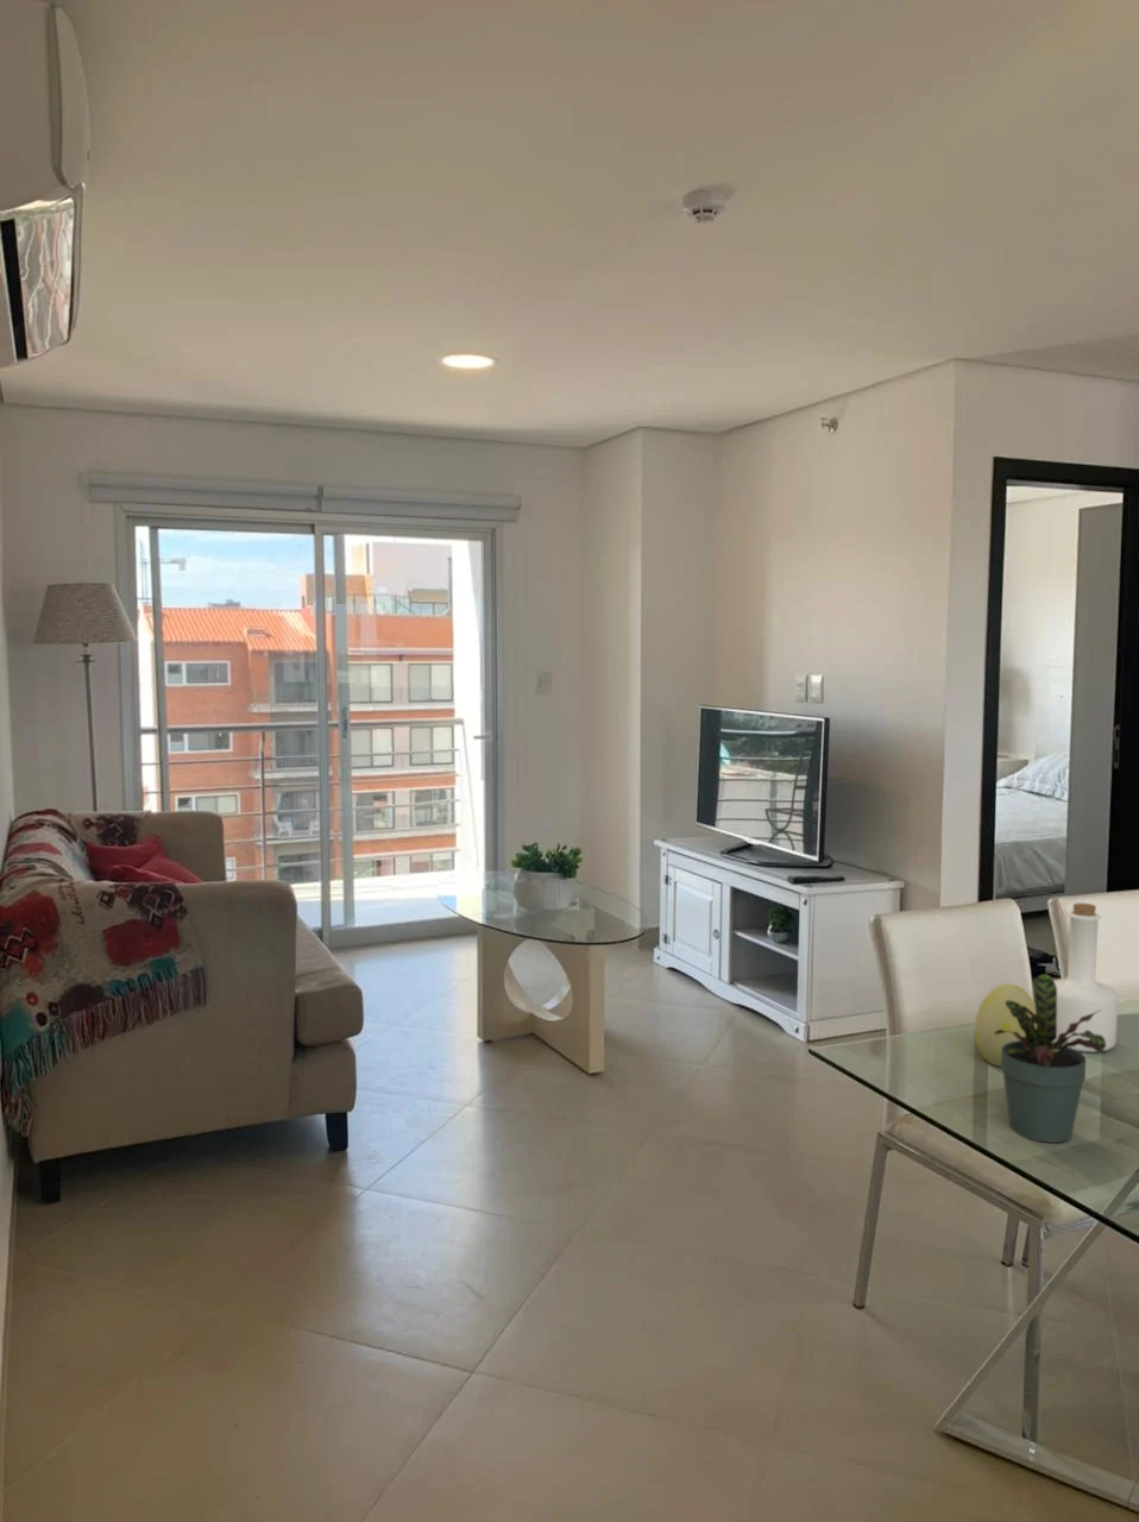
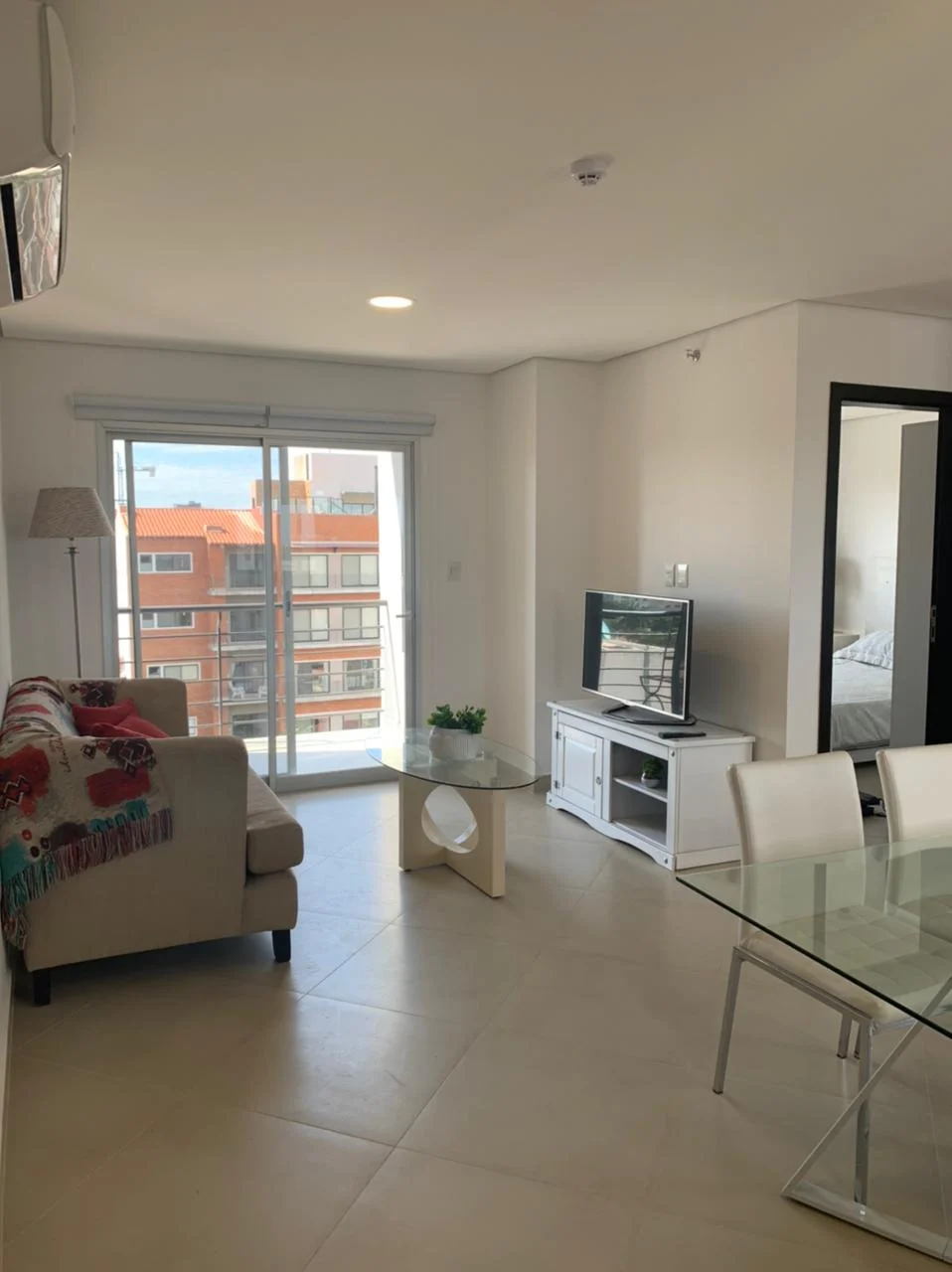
- potted plant [994,973,1106,1144]
- decorative egg [974,982,1037,1067]
- bottle [1052,901,1119,1053]
